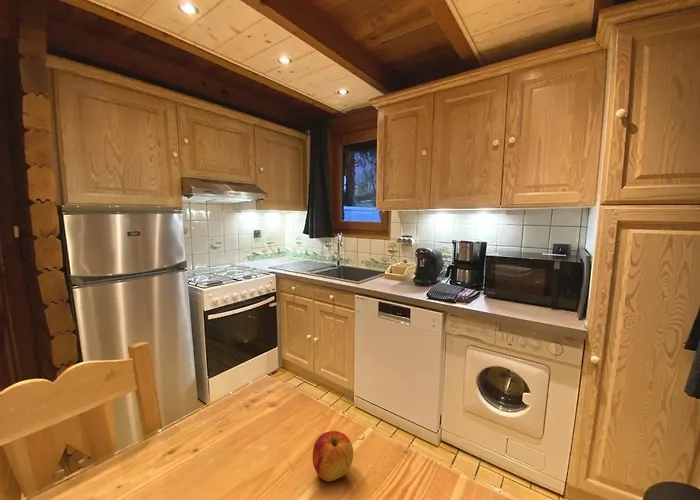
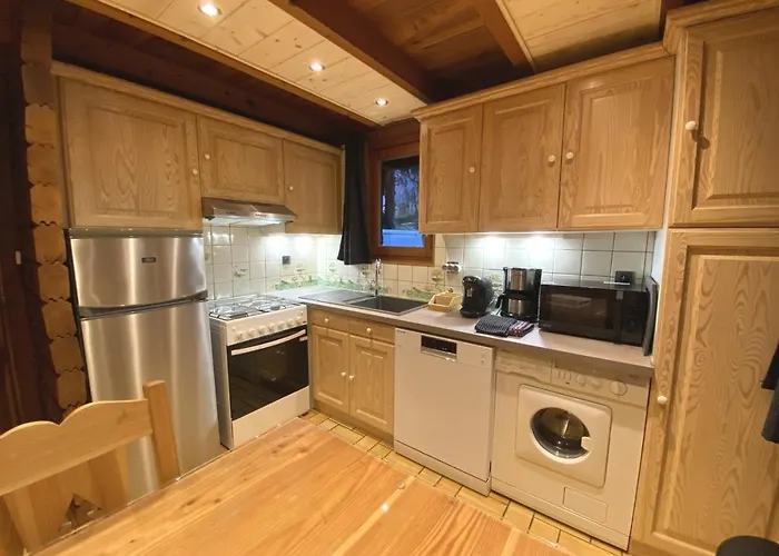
- apple [312,430,354,482]
